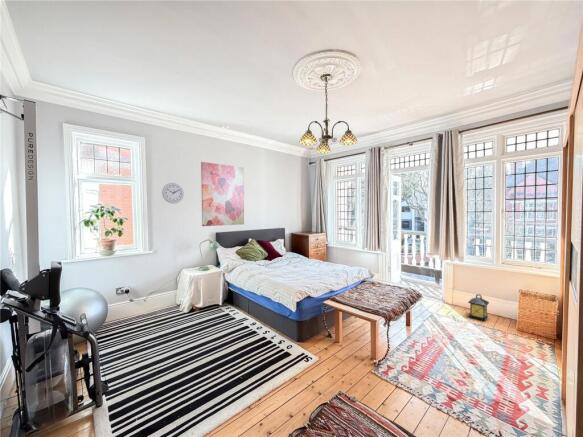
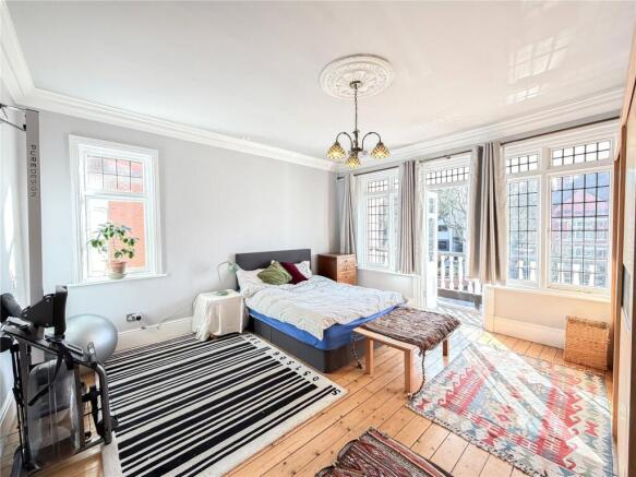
- wall clock [161,182,185,204]
- wall art [200,161,245,227]
- lantern [467,293,490,322]
